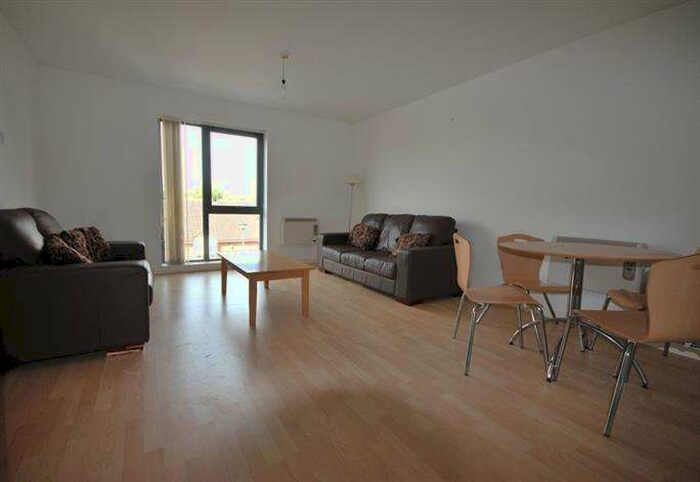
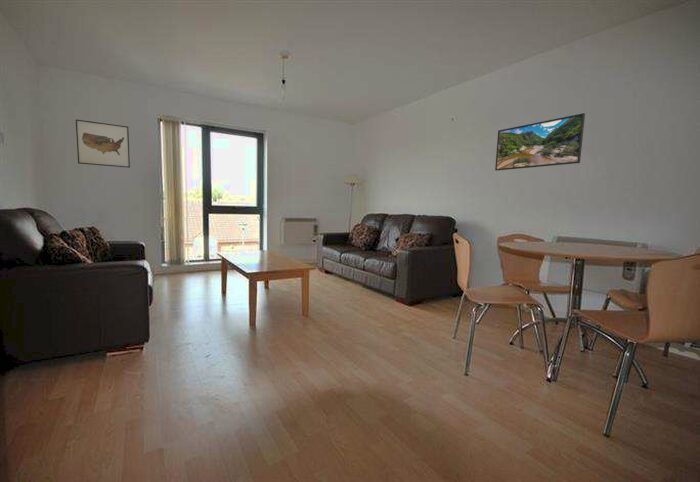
+ wall art [75,119,131,169]
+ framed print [494,112,586,171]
